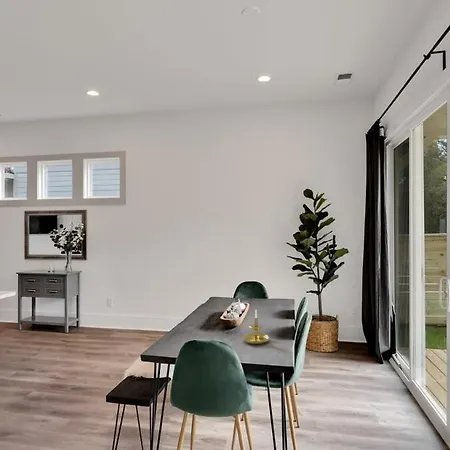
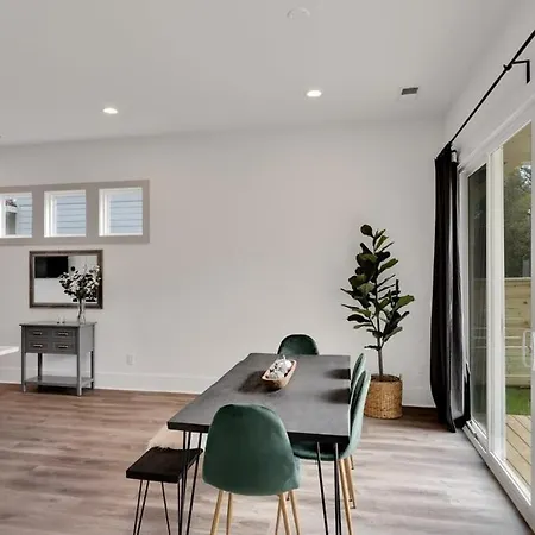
- candle holder [242,310,270,345]
